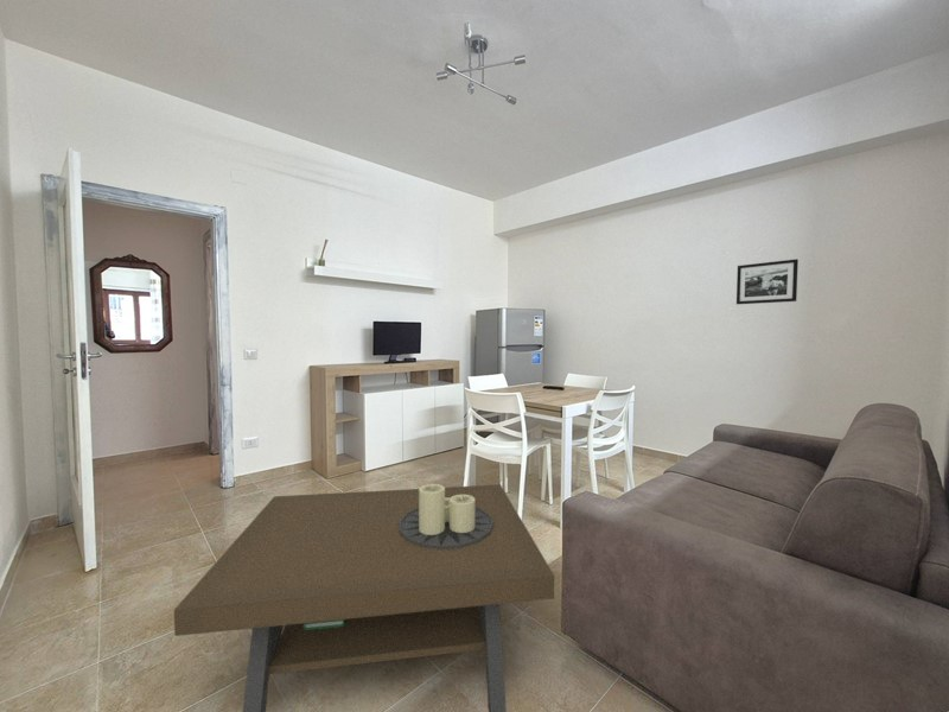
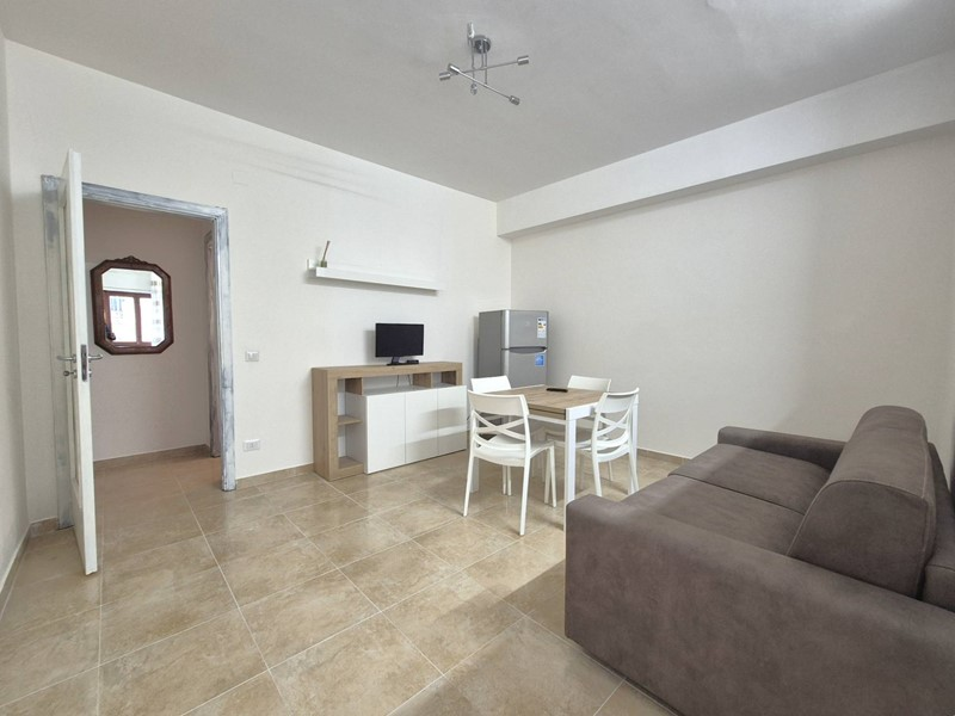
- coffee table [173,483,555,712]
- picture frame [735,258,800,305]
